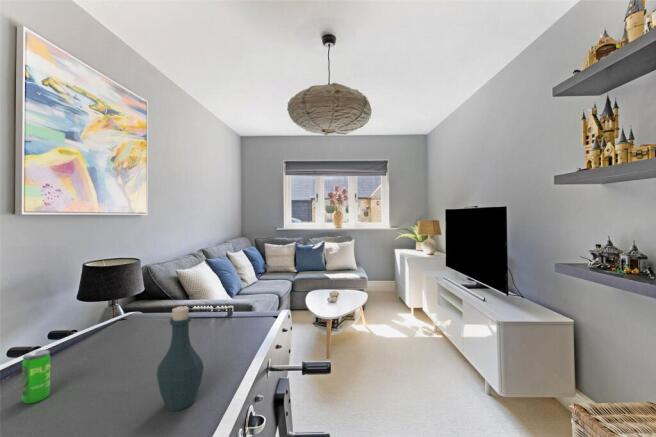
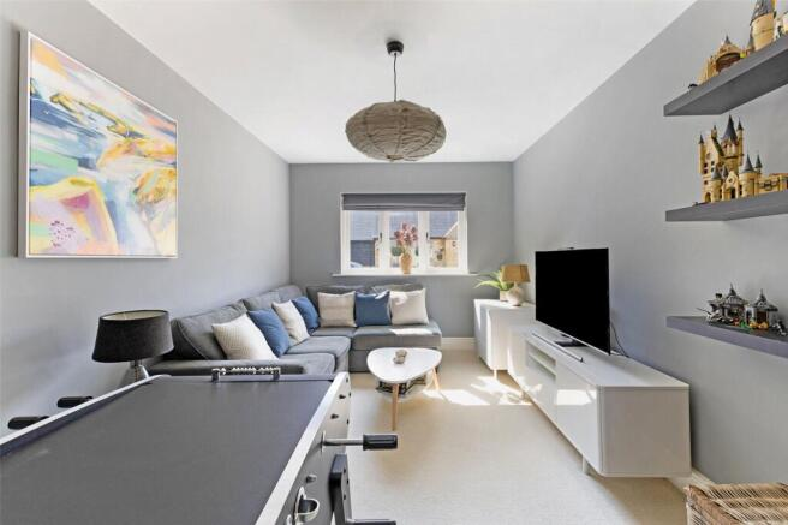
- bottle [156,306,204,412]
- beverage can [21,349,51,405]
